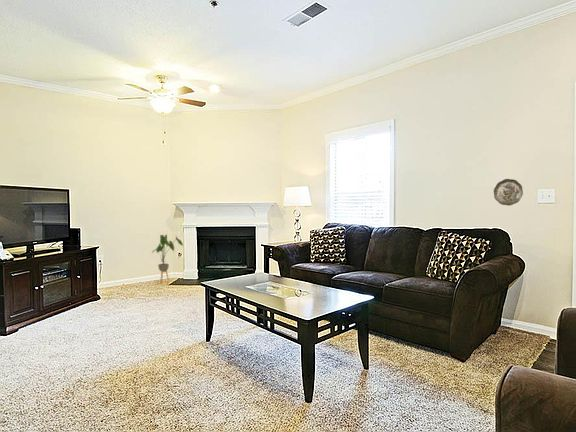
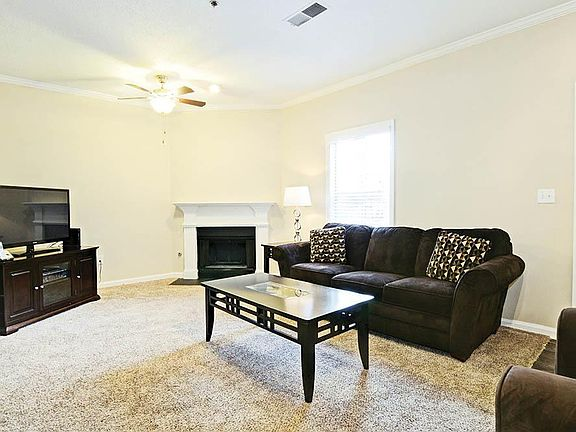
- house plant [151,234,184,284]
- decorative plate [493,178,524,206]
